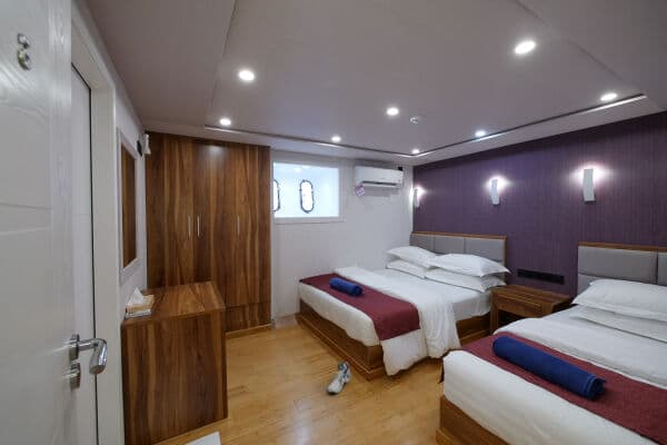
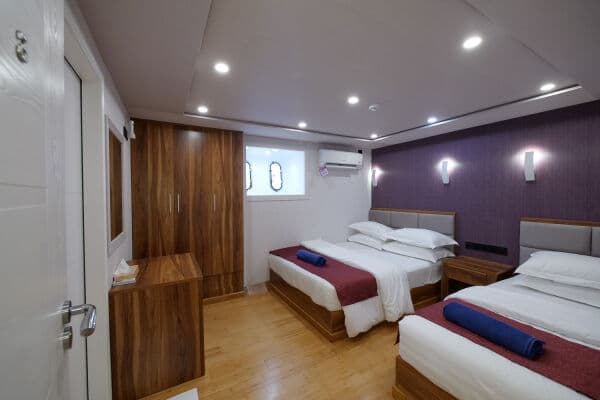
- sneaker [327,360,352,394]
